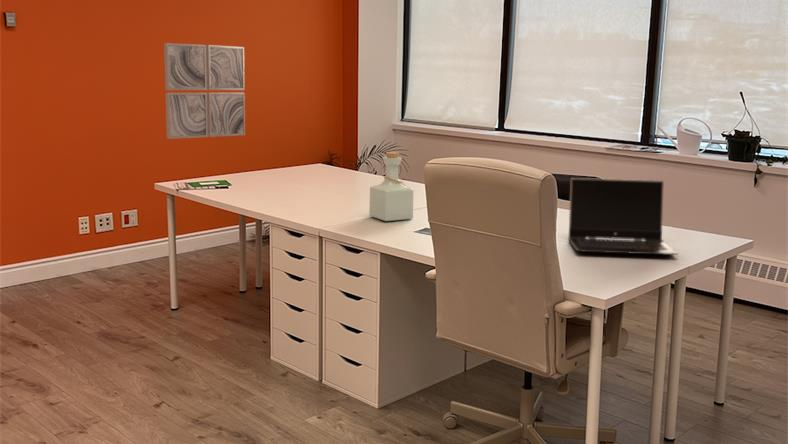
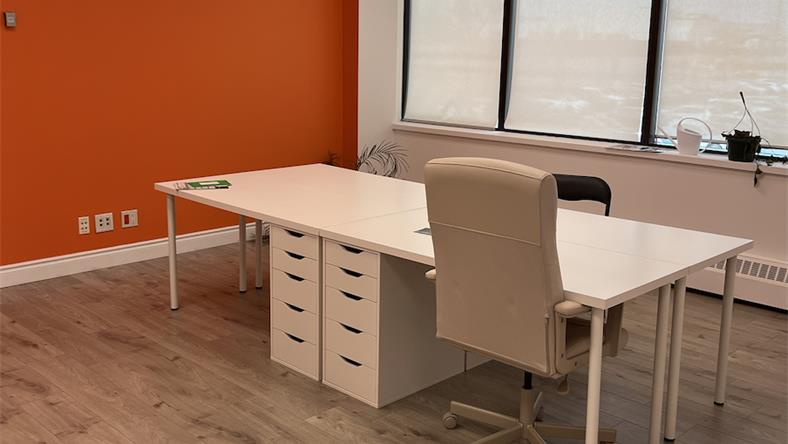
- laptop computer [567,177,679,256]
- bottle [368,151,414,222]
- wall art [163,42,246,140]
